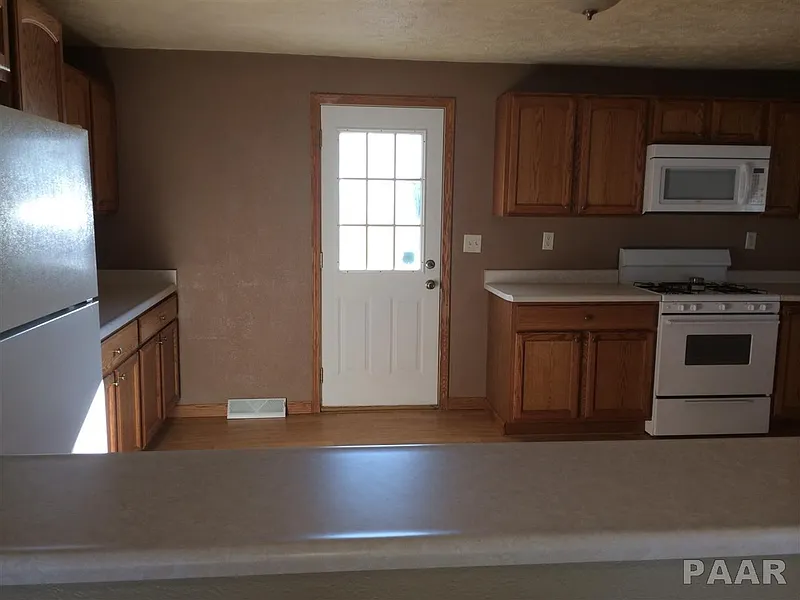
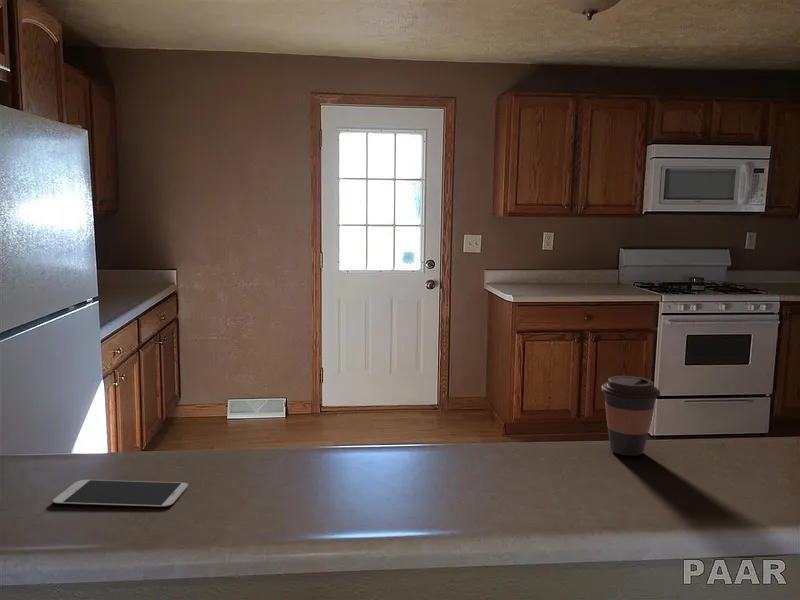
+ smartphone [51,479,189,508]
+ coffee cup [600,375,661,457]
